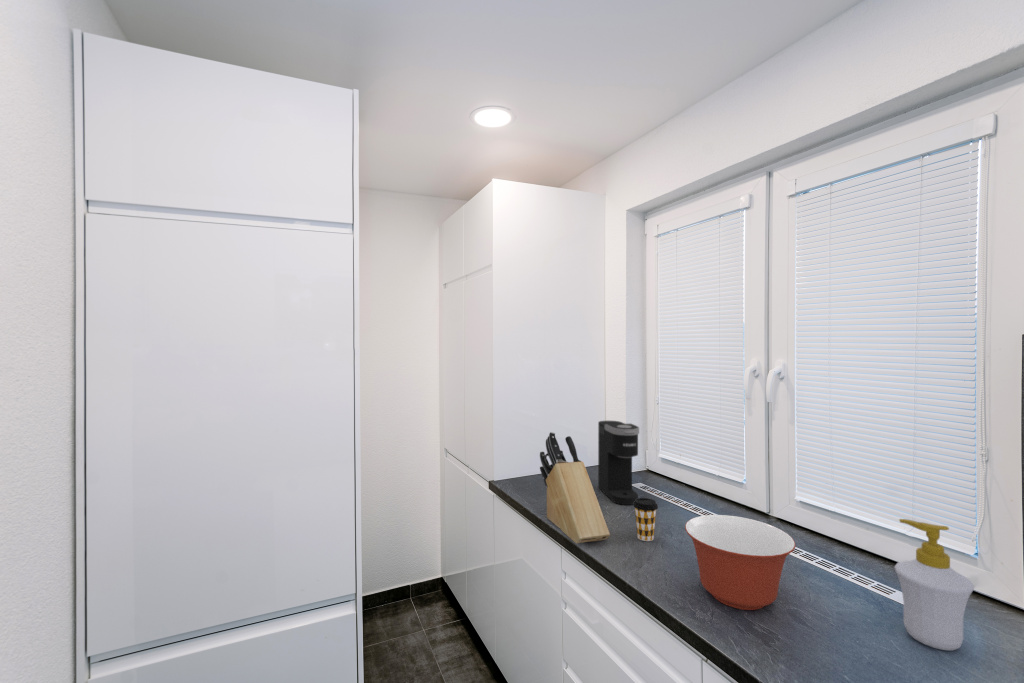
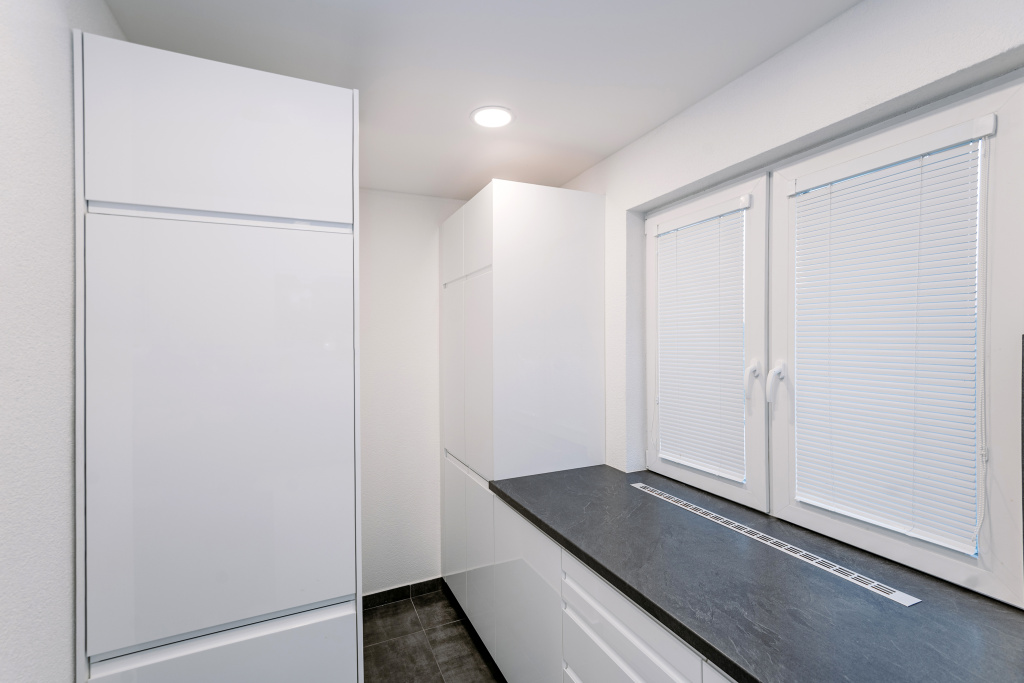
- coffee maker [597,420,640,506]
- soap bottle [893,518,975,652]
- coffee cup [632,497,659,542]
- knife block [539,431,611,544]
- mixing bowl [684,514,796,611]
